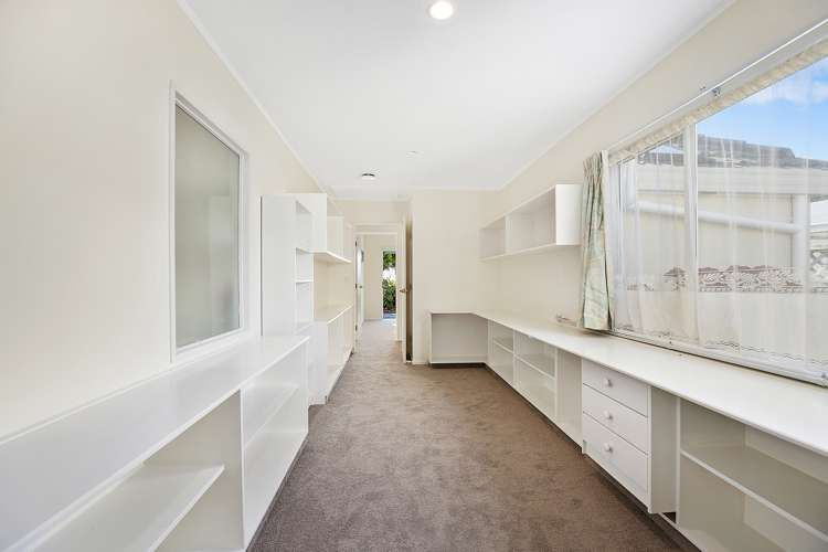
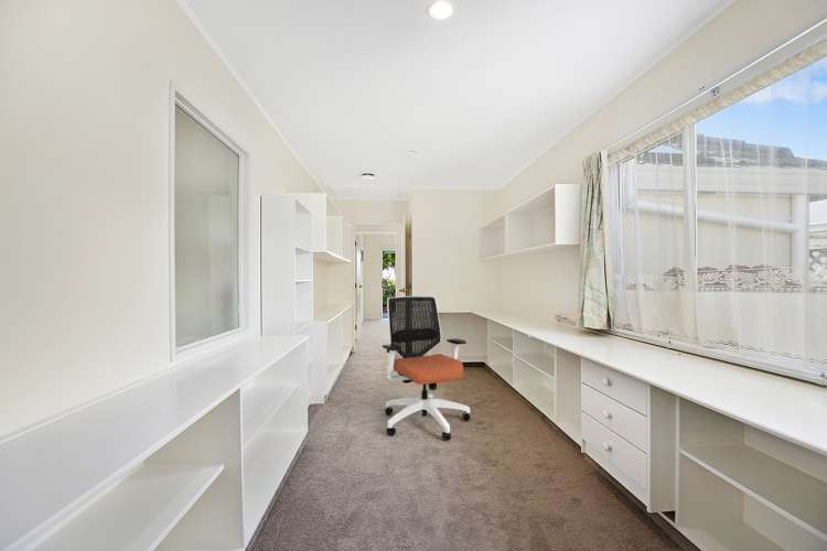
+ office chair [382,295,471,442]
